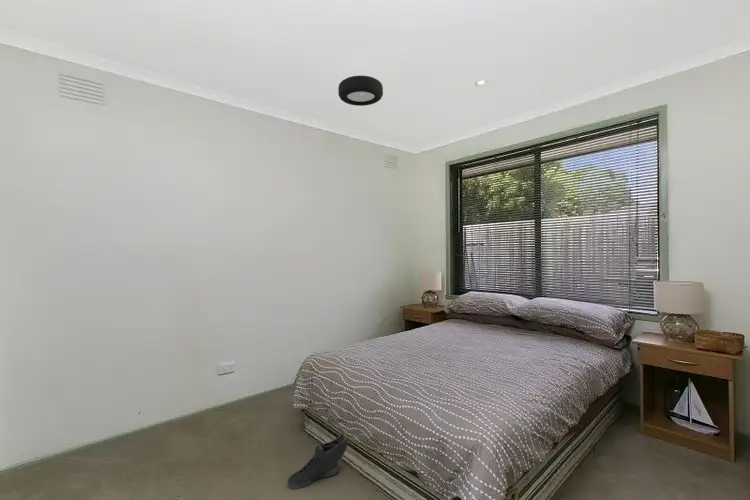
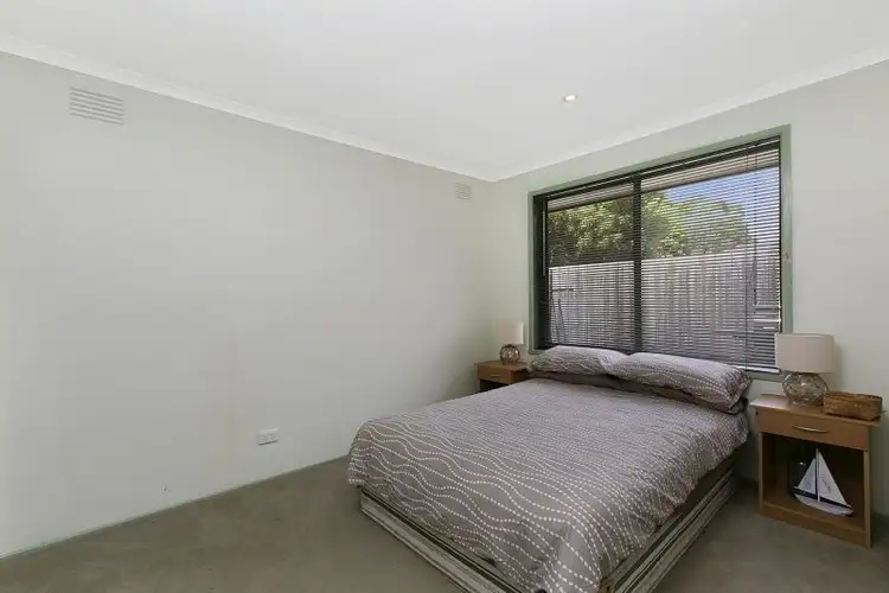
- sneaker [287,432,349,490]
- ceiling light [337,74,384,107]
